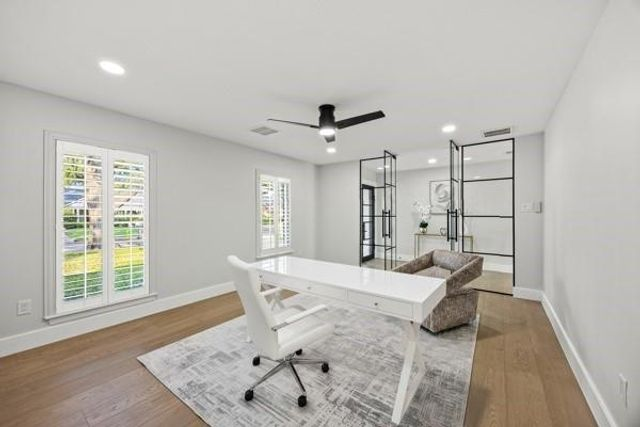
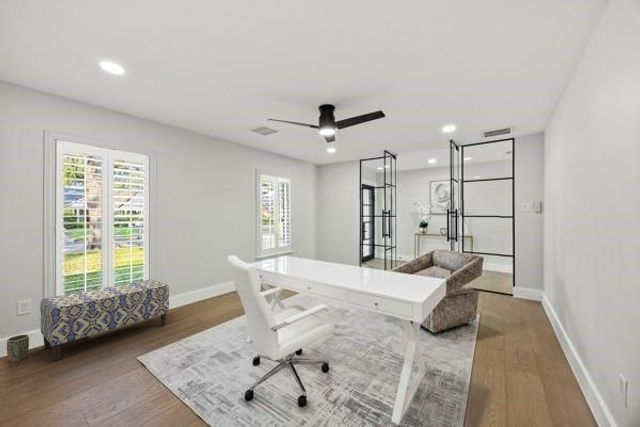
+ plant pot [6,334,30,363]
+ bench [39,279,170,362]
